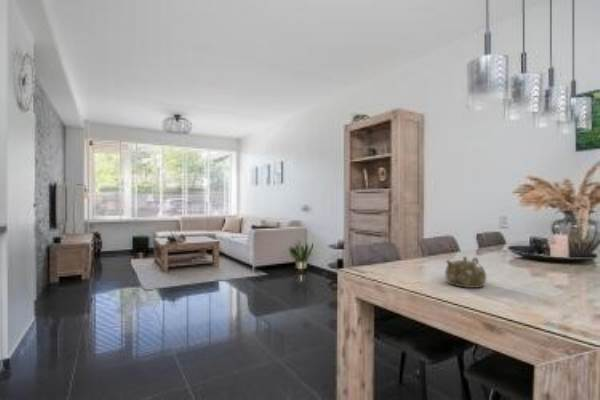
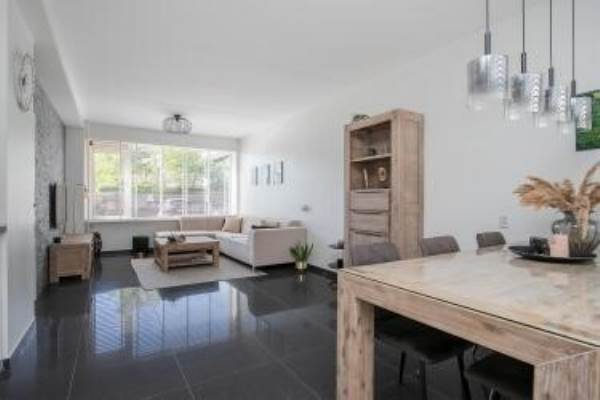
- teapot [444,256,487,289]
